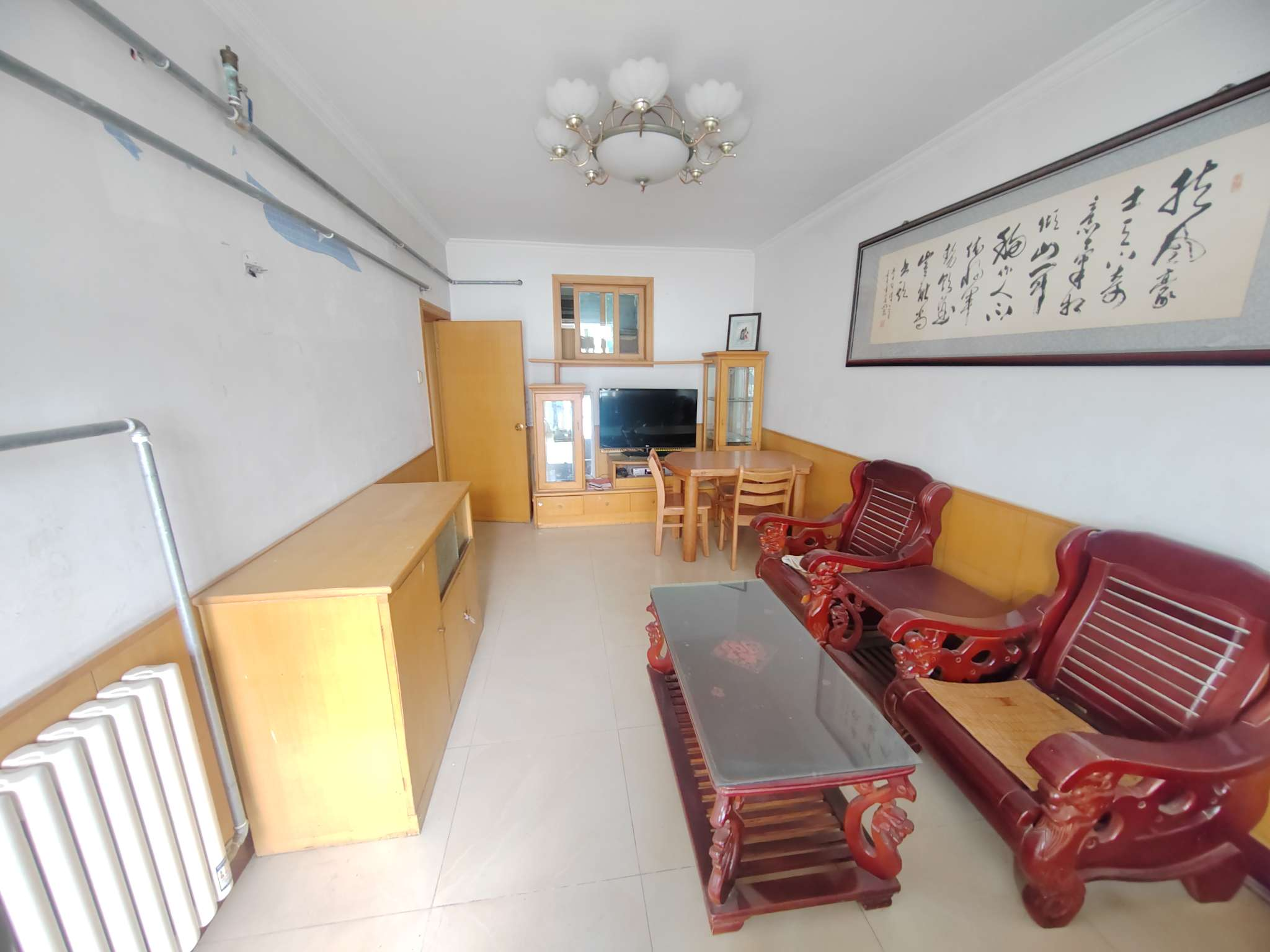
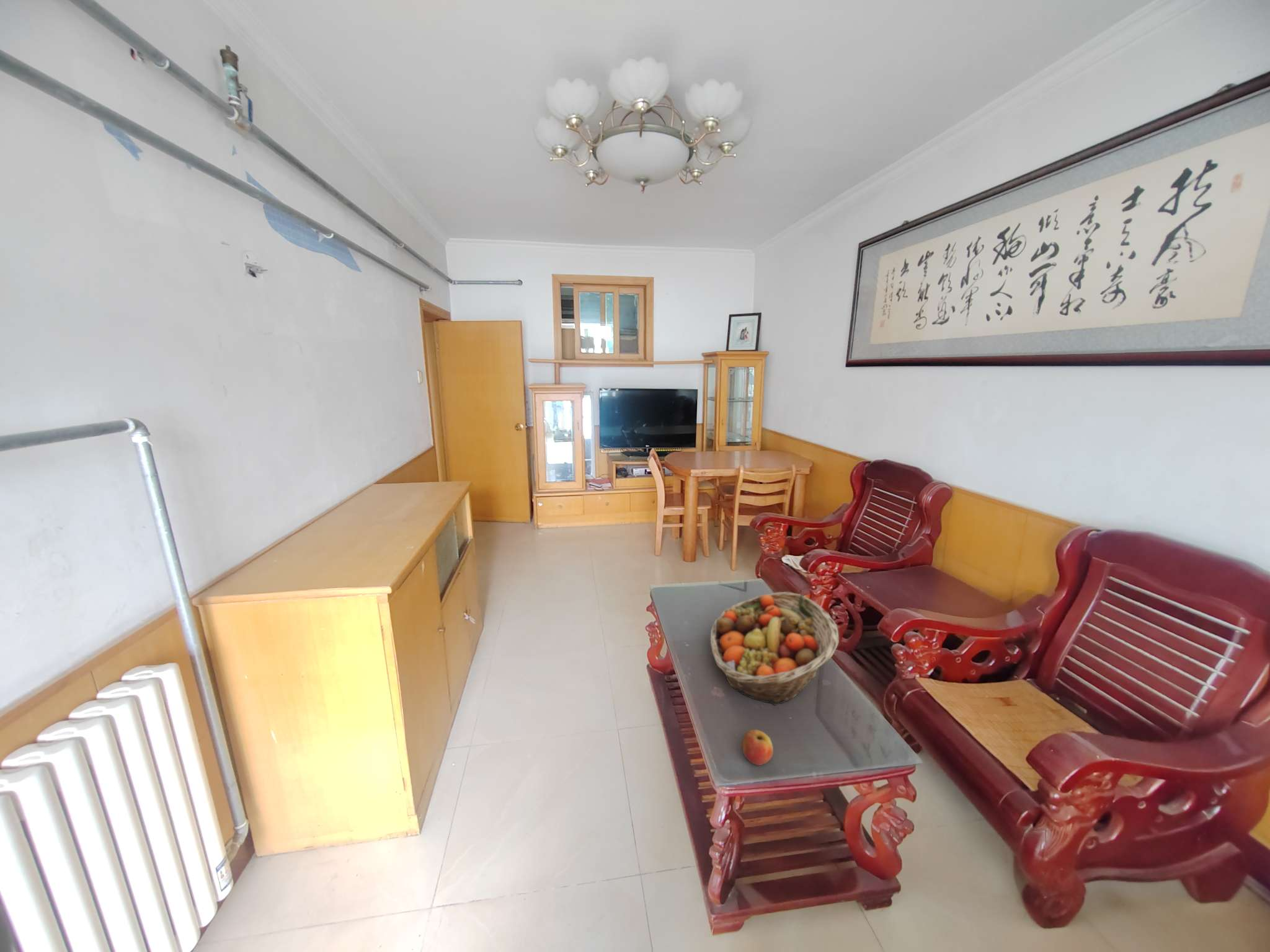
+ fruit basket [709,591,840,706]
+ apple [742,729,774,766]
